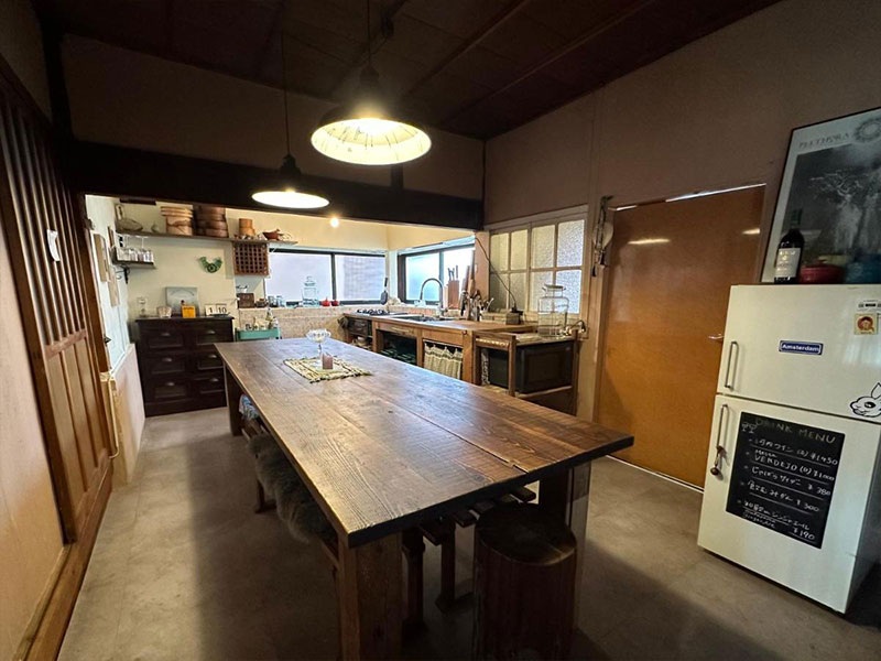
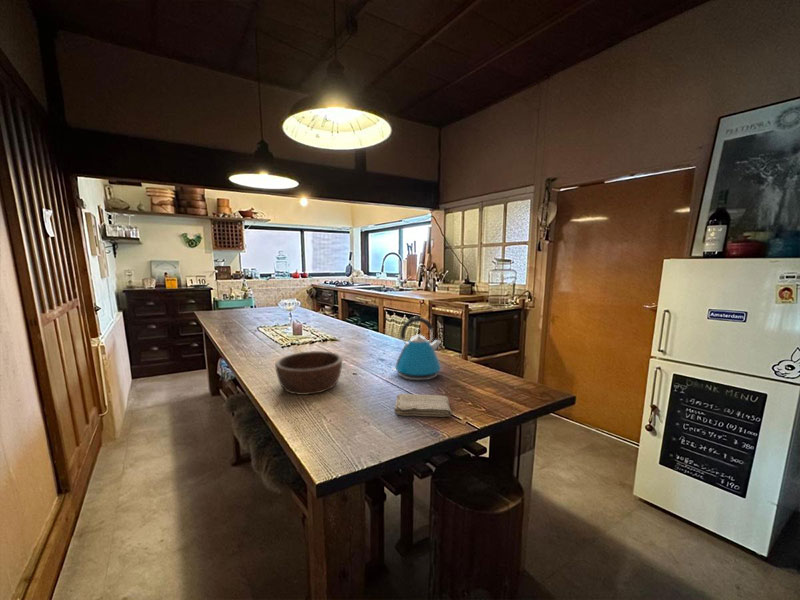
+ wooden bowl [274,350,343,396]
+ kettle [391,316,442,381]
+ washcloth [394,393,452,418]
